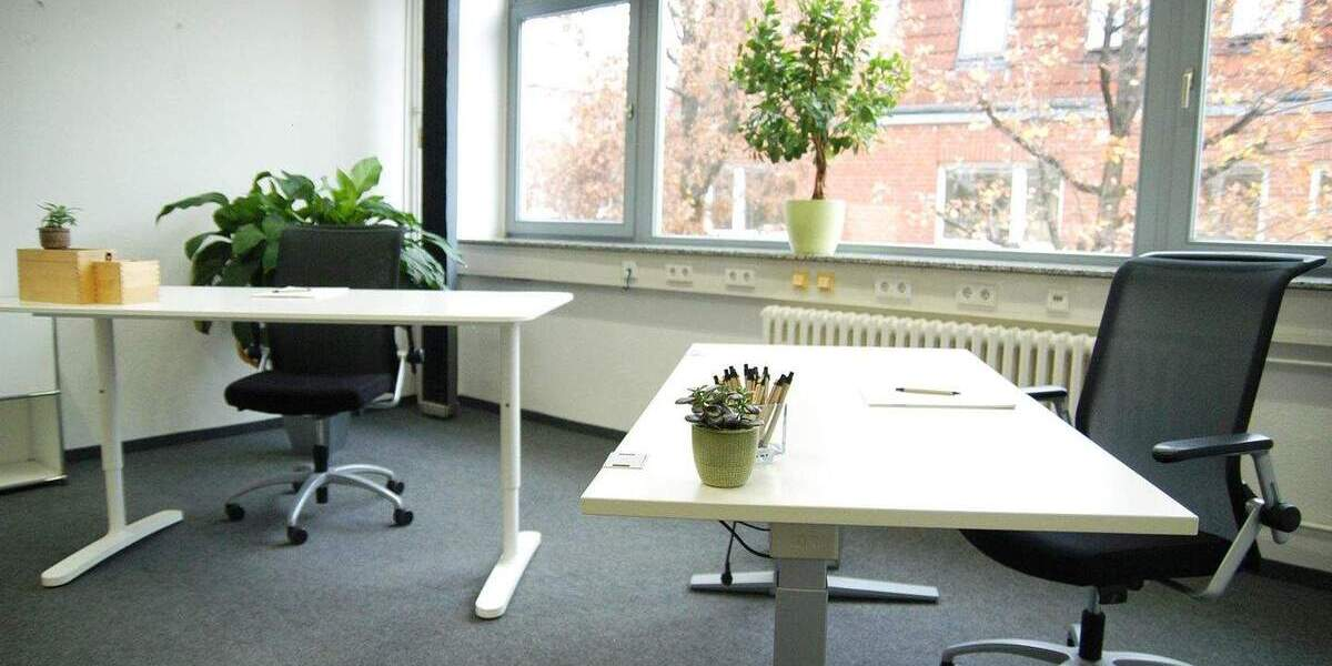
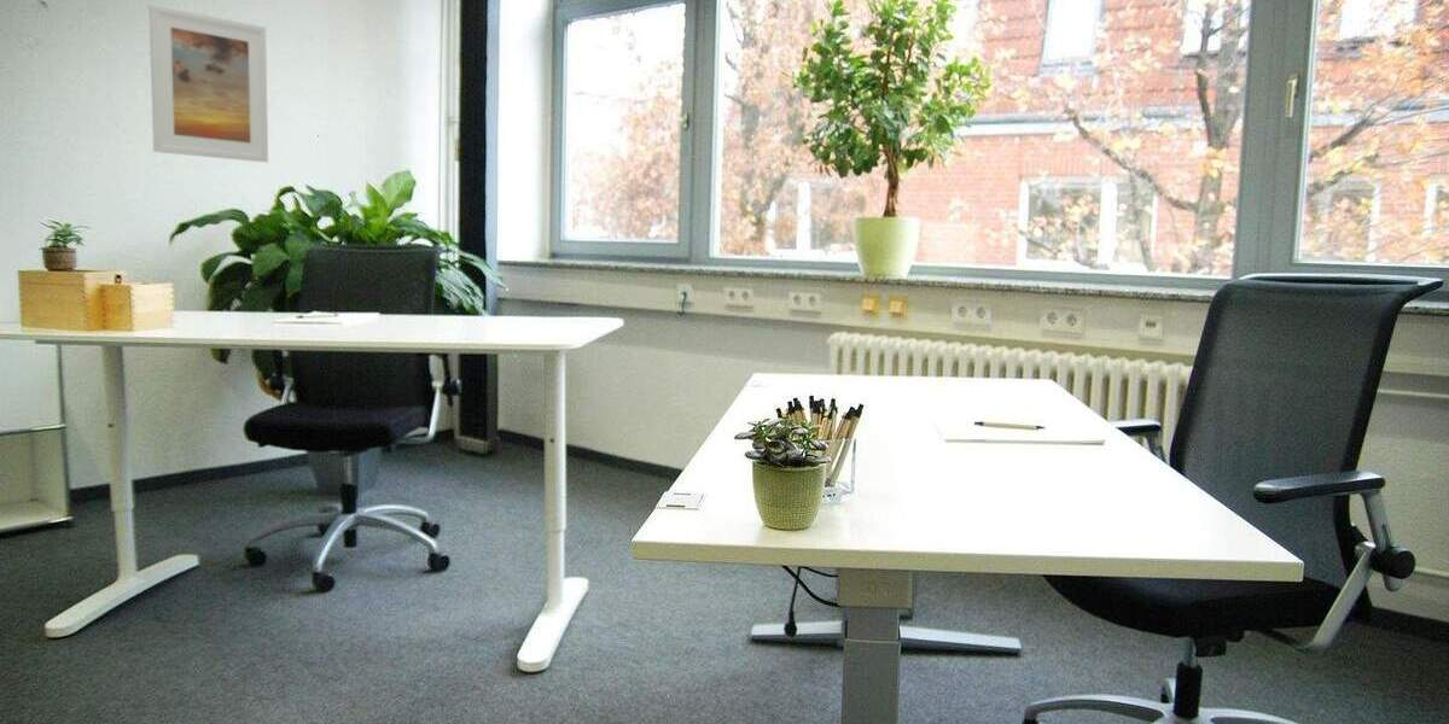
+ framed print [147,2,269,163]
